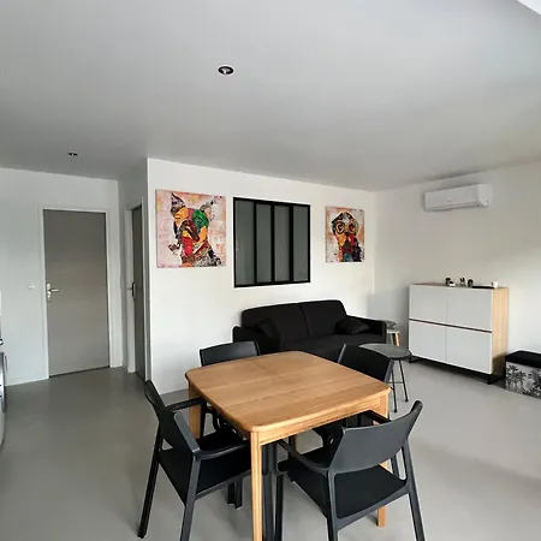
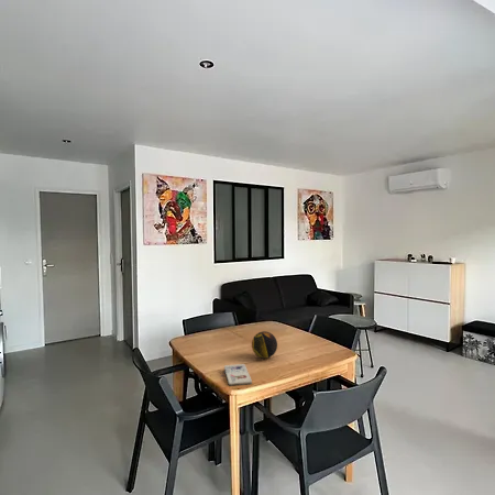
+ decorative orb [251,330,278,360]
+ paperback book [220,363,253,387]
